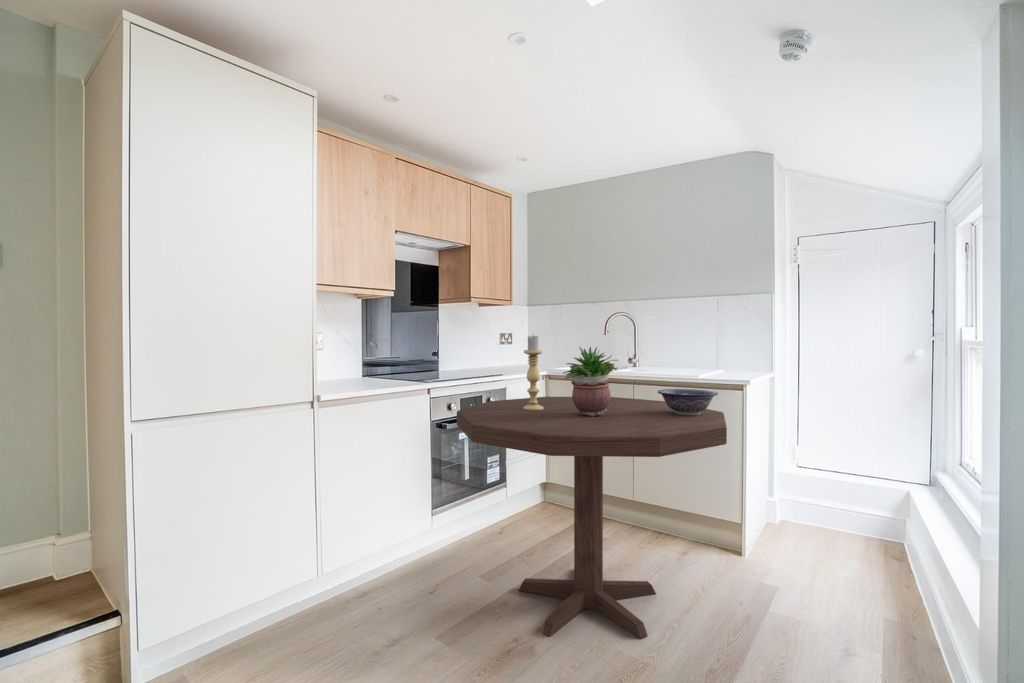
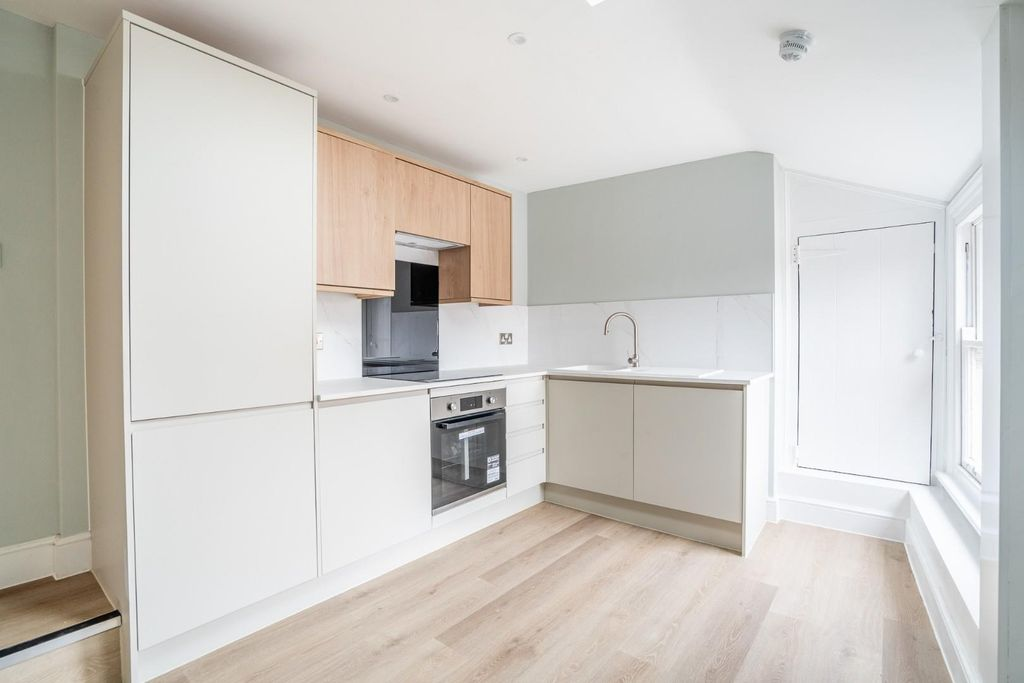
- dining table [456,396,728,640]
- decorative bowl [657,388,719,415]
- potted plant [563,345,619,417]
- candle holder [523,335,544,411]
